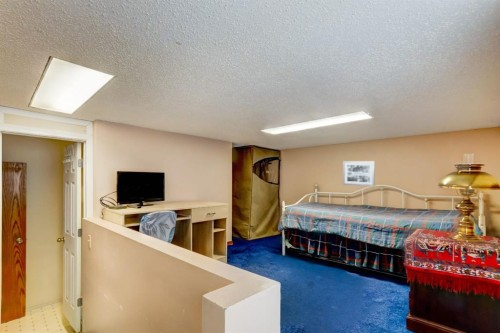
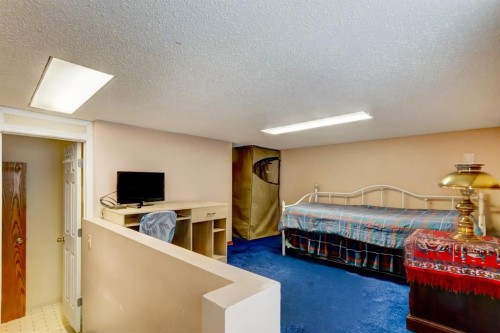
- wall art [342,160,376,188]
